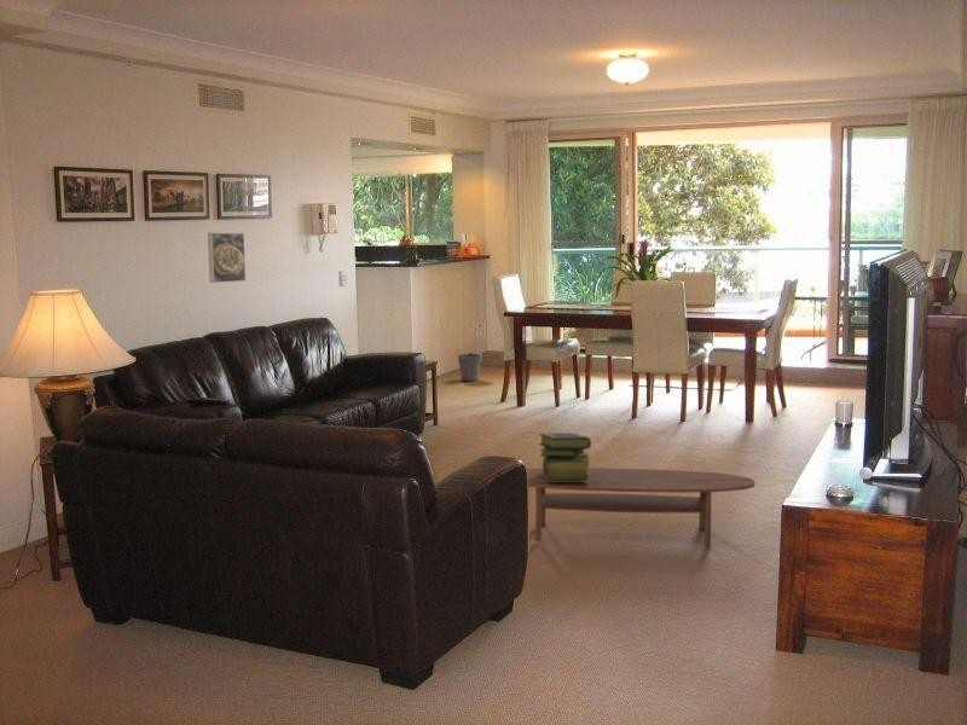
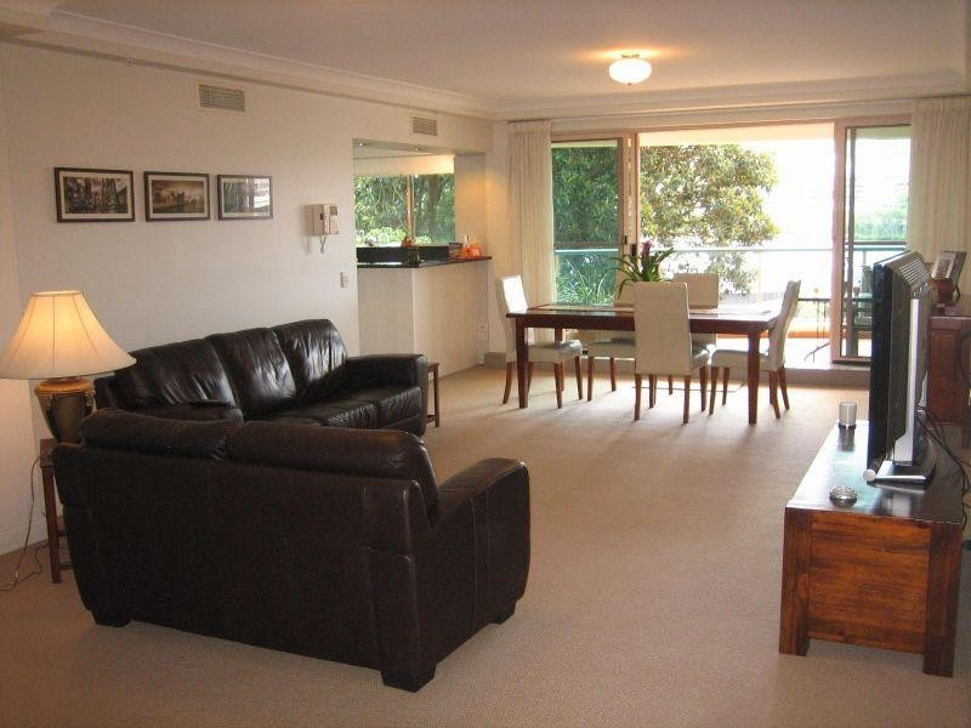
- bucket [456,352,485,382]
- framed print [207,232,247,284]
- coffee table [525,466,755,547]
- stack of books [538,431,592,482]
